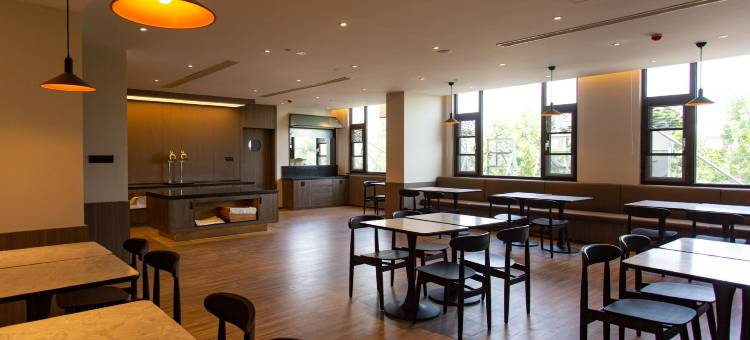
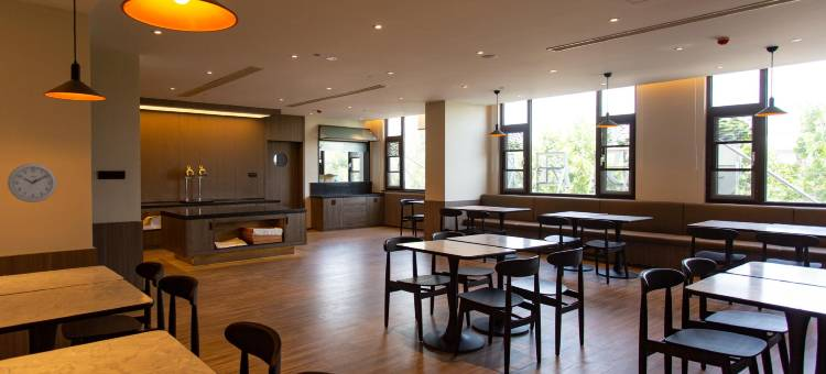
+ wall clock [7,163,57,204]
